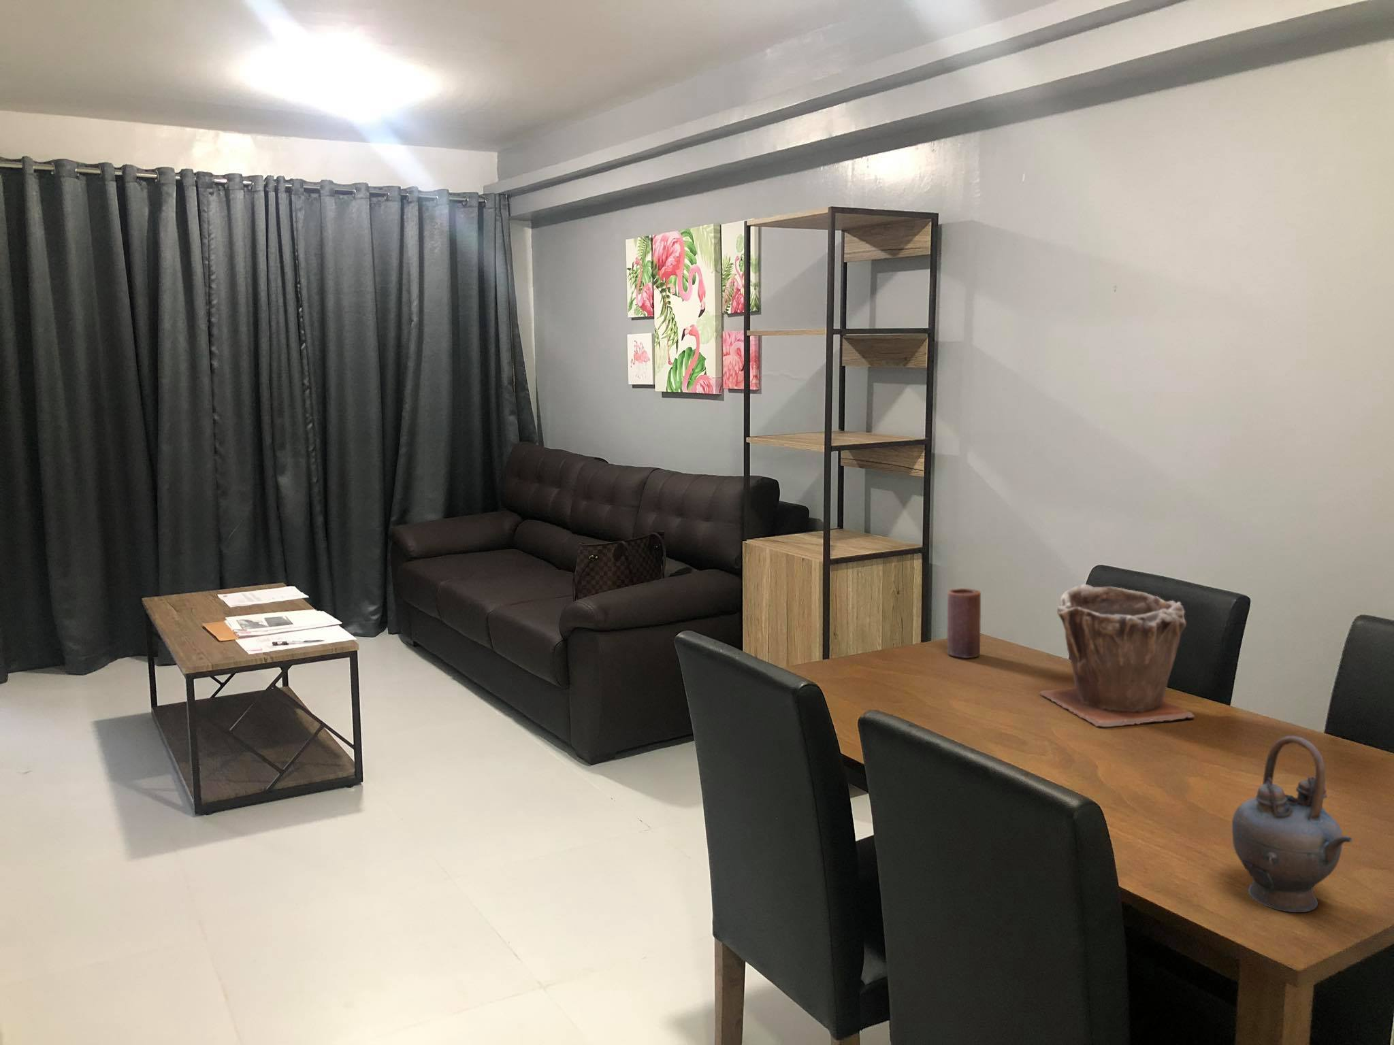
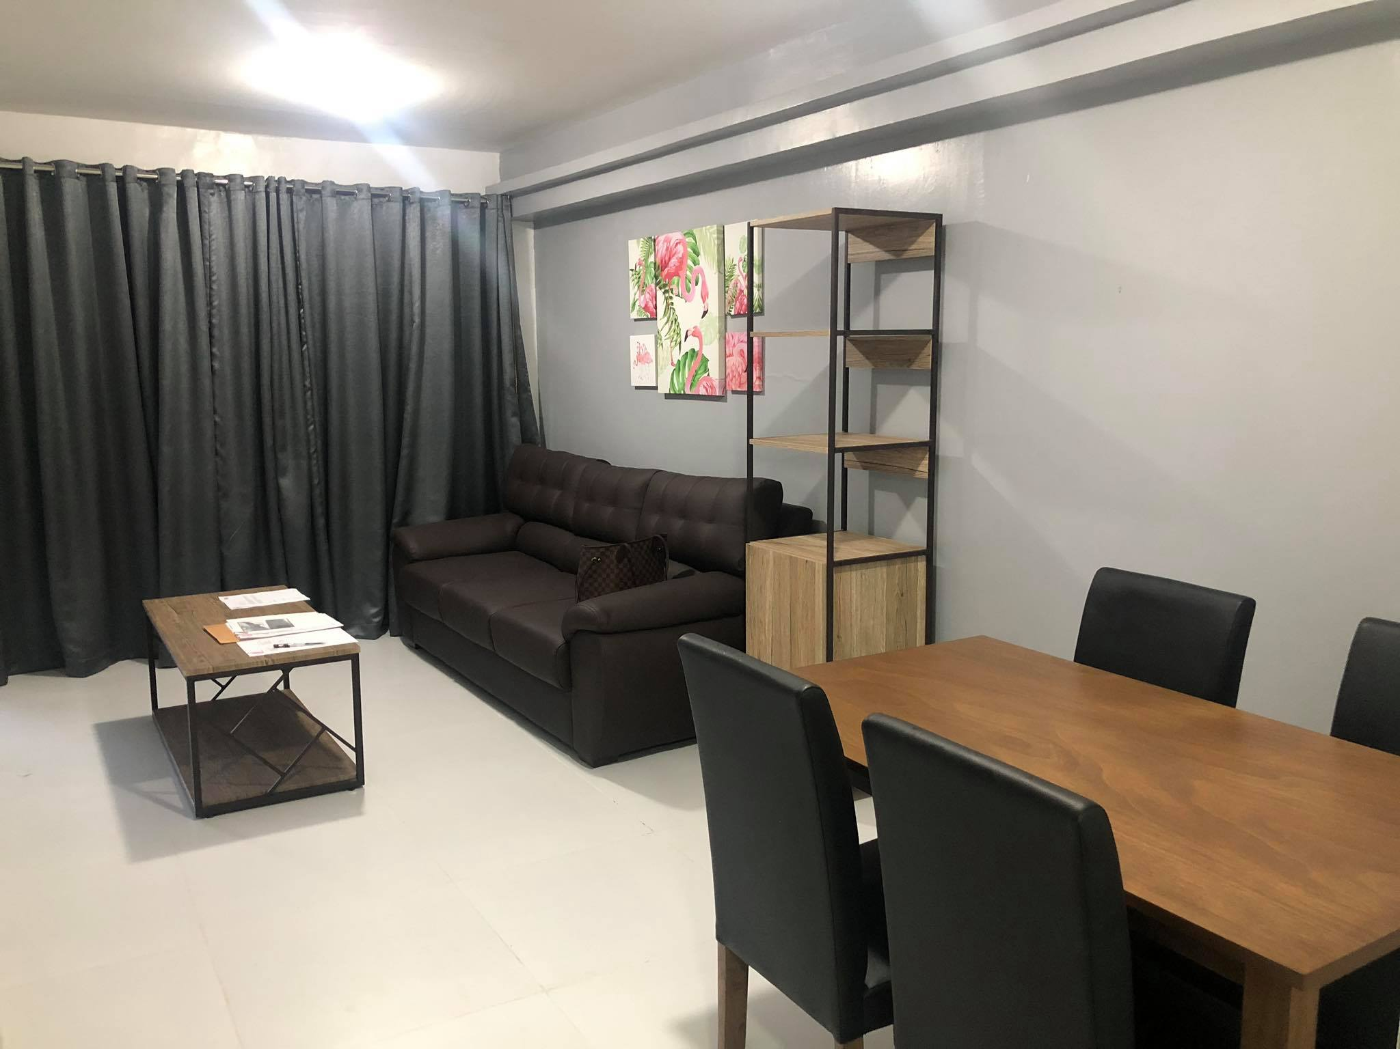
- candle [946,588,981,659]
- teapot [1232,735,1353,913]
- plant pot [1038,583,1196,728]
